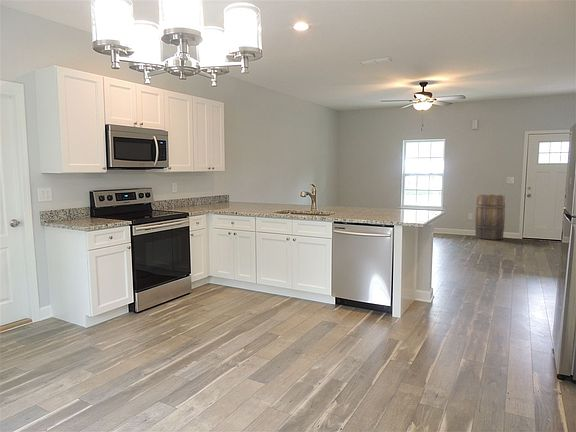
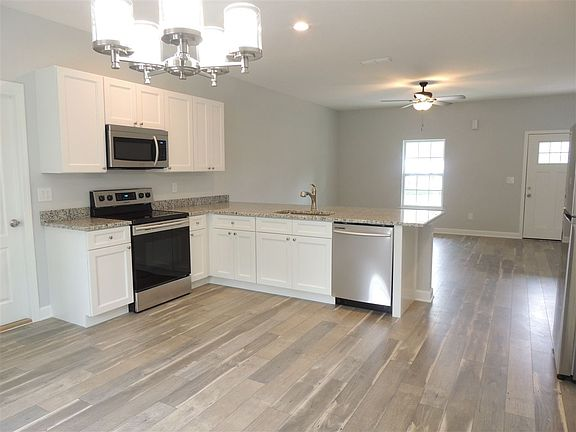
- wooden barrel [474,194,506,241]
